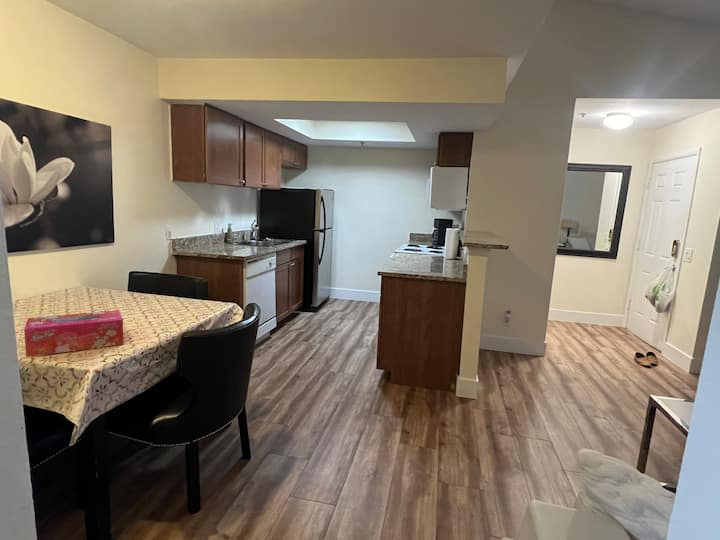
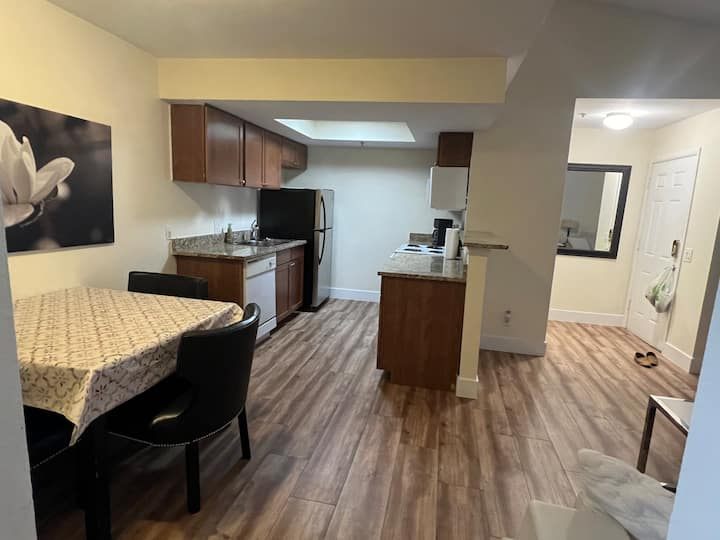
- tissue box [23,309,125,358]
